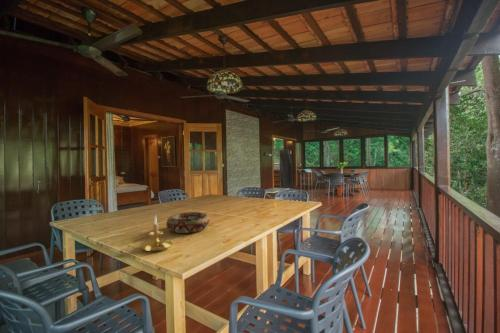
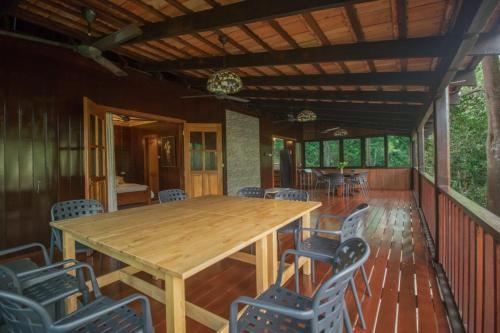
- candle holder [139,214,175,253]
- decorative bowl [165,211,210,234]
